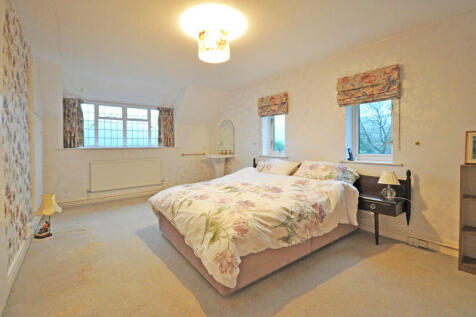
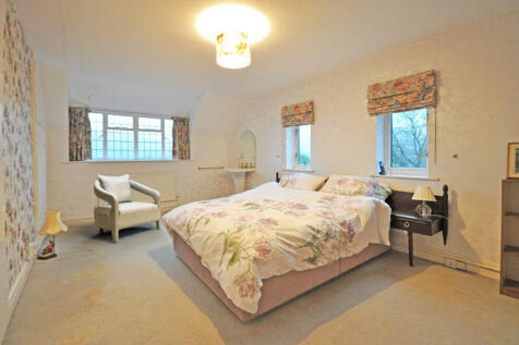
+ armchair [93,173,162,243]
